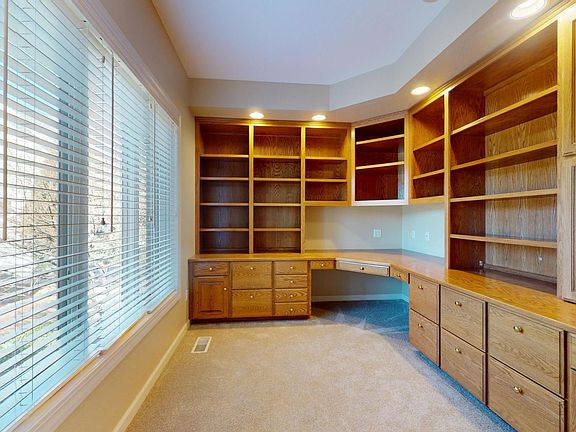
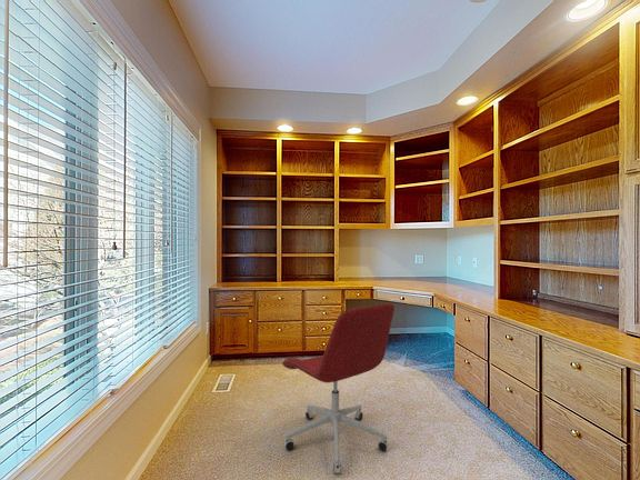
+ office chair [281,302,396,476]
